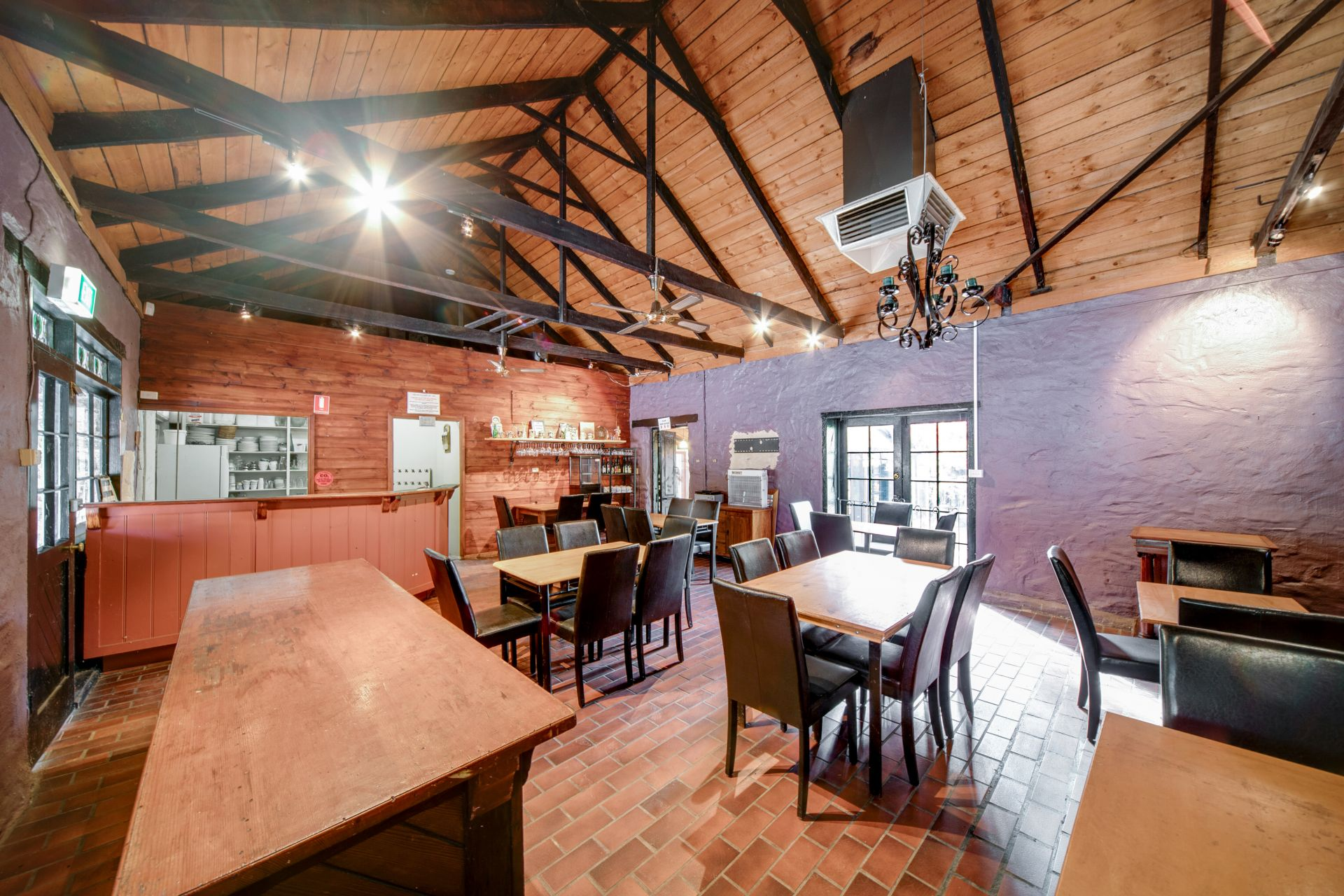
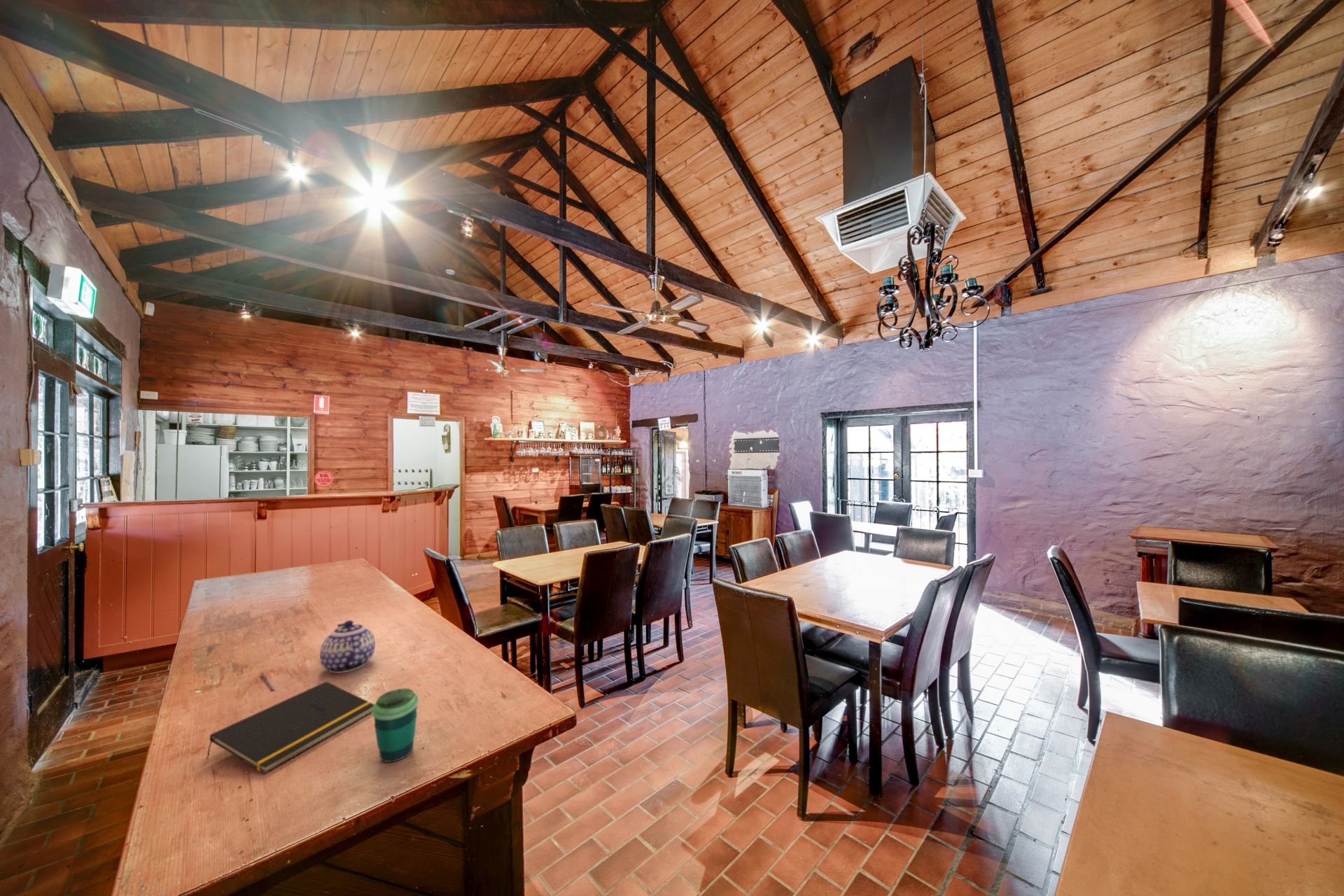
+ pen [259,672,275,690]
+ teapot [319,619,376,674]
+ notepad [205,680,374,774]
+ cup [371,688,419,763]
